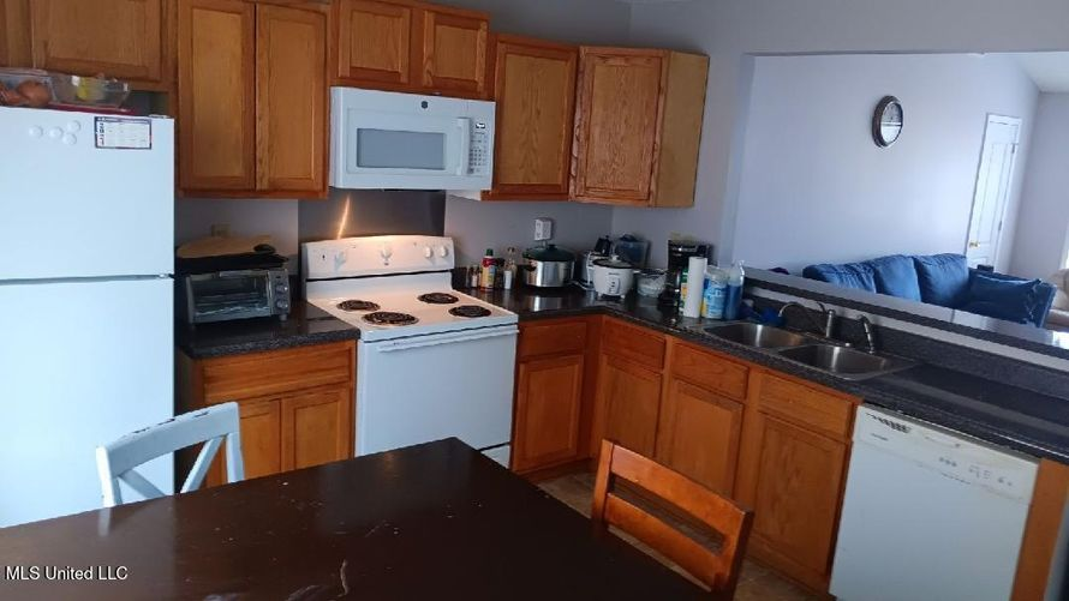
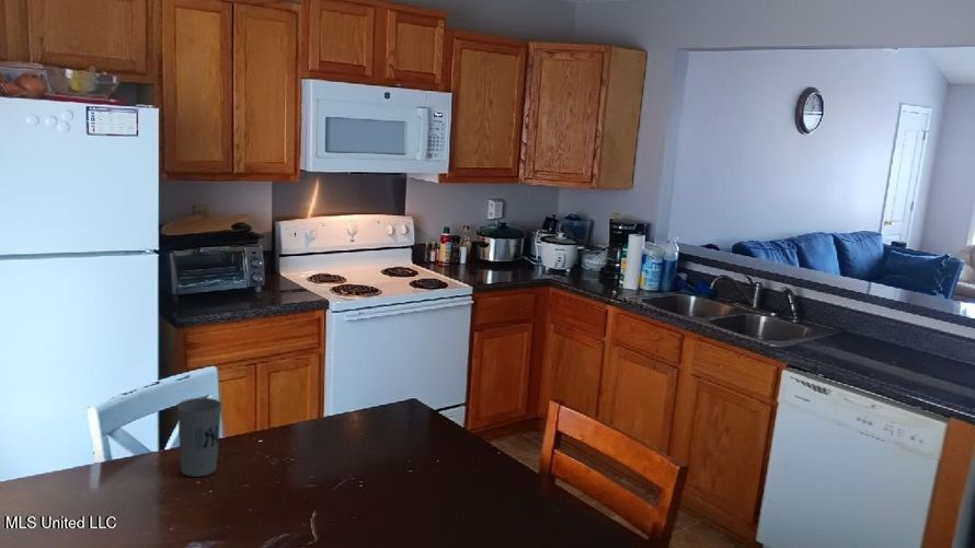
+ cup [175,397,222,478]
